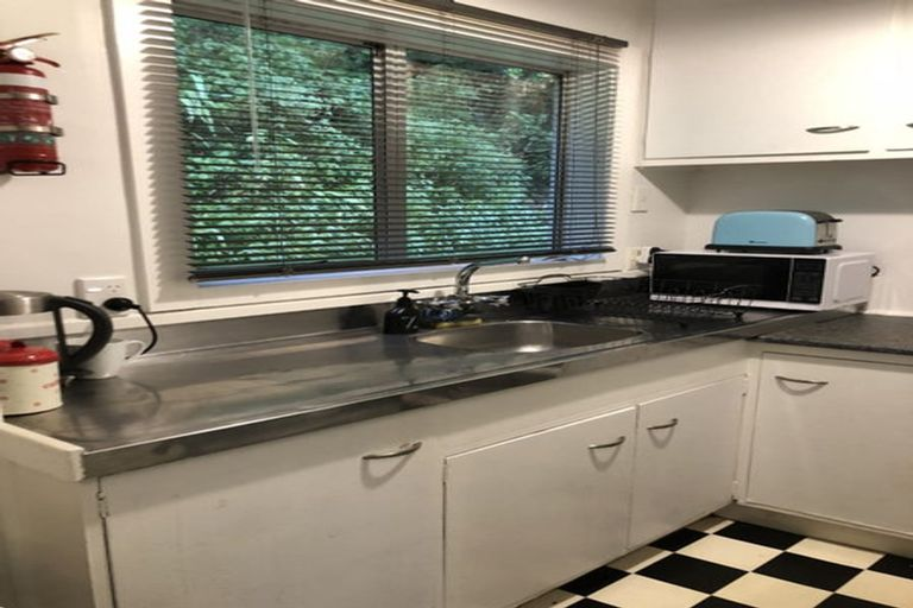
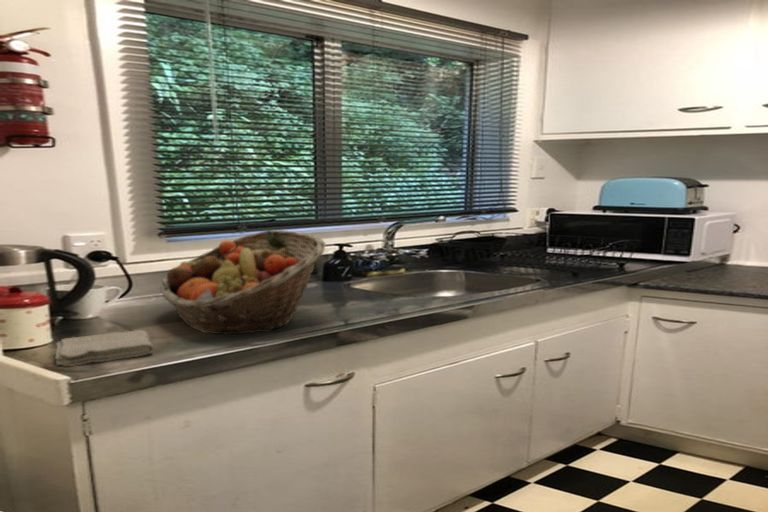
+ washcloth [54,329,155,367]
+ fruit basket [159,229,327,336]
